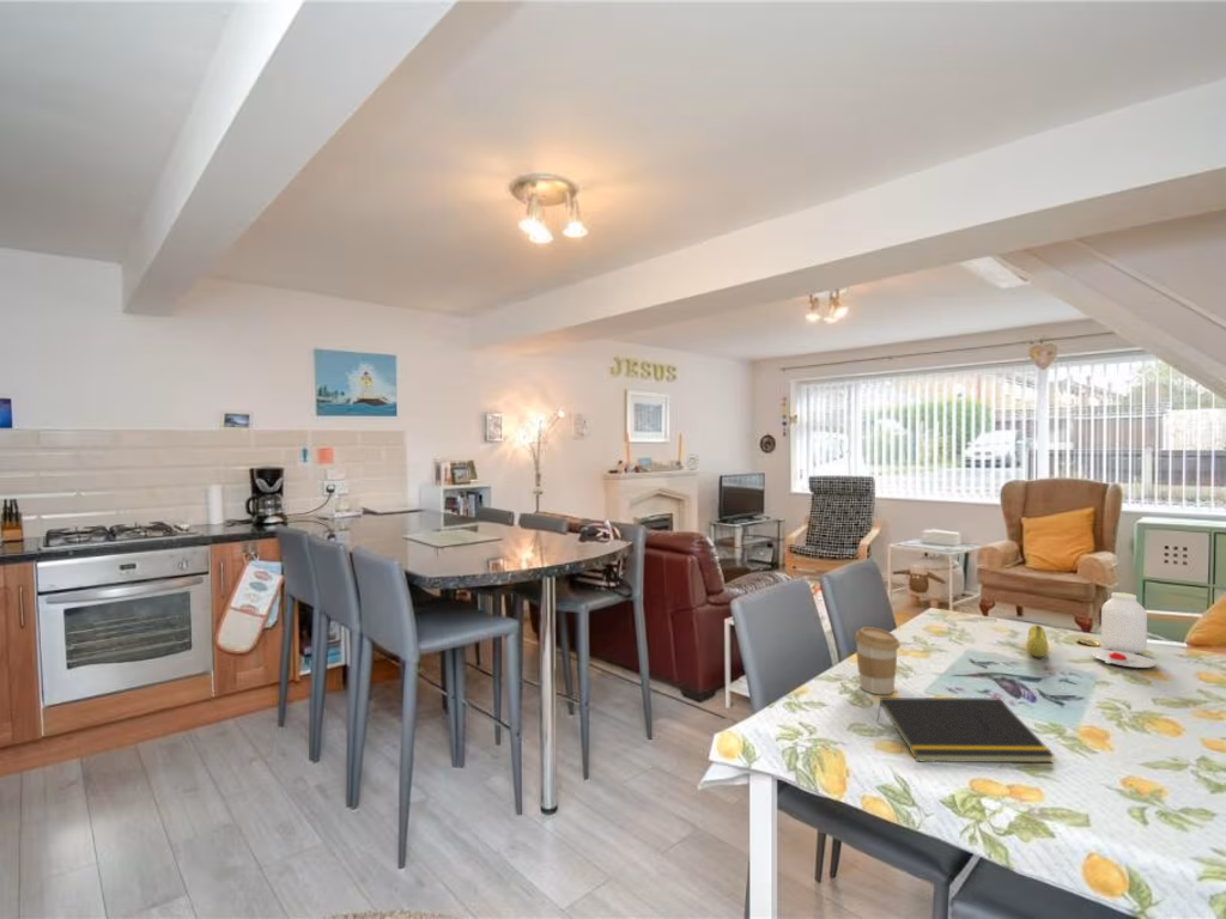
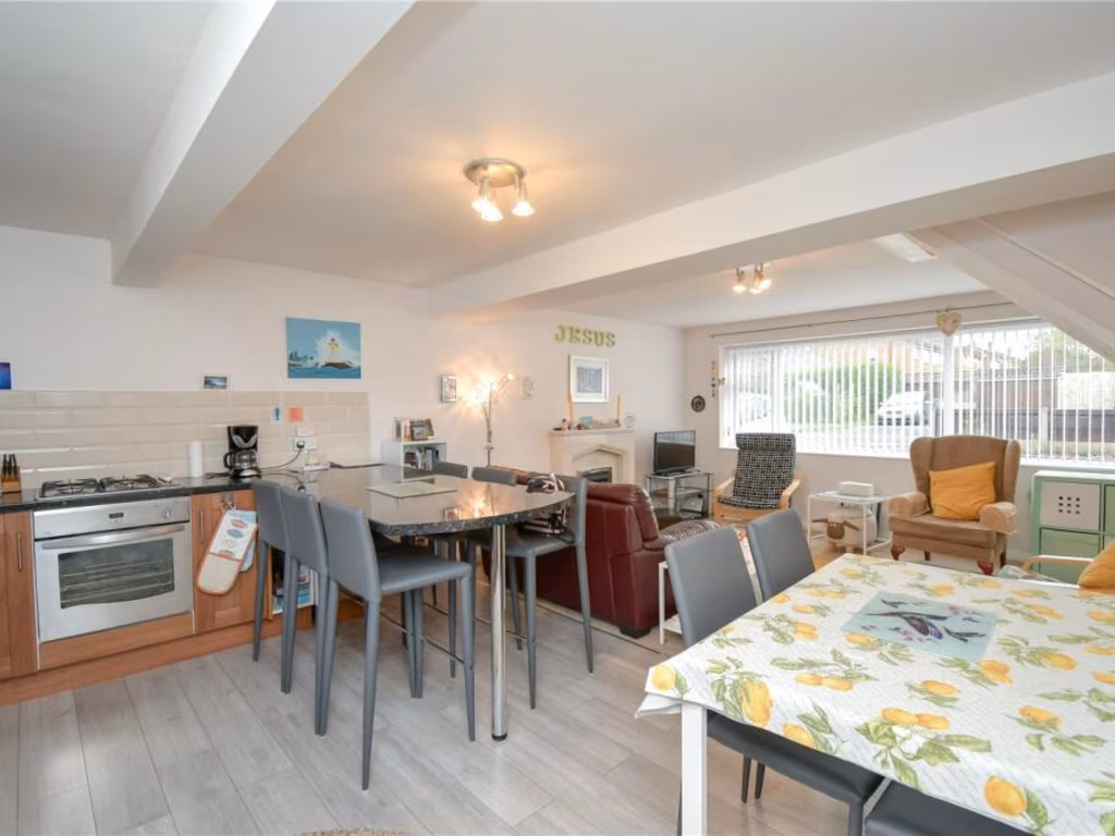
- notepad [875,696,1056,763]
- coffee cup [854,626,902,695]
- fruit [1025,623,1050,658]
- jar [1075,591,1157,669]
